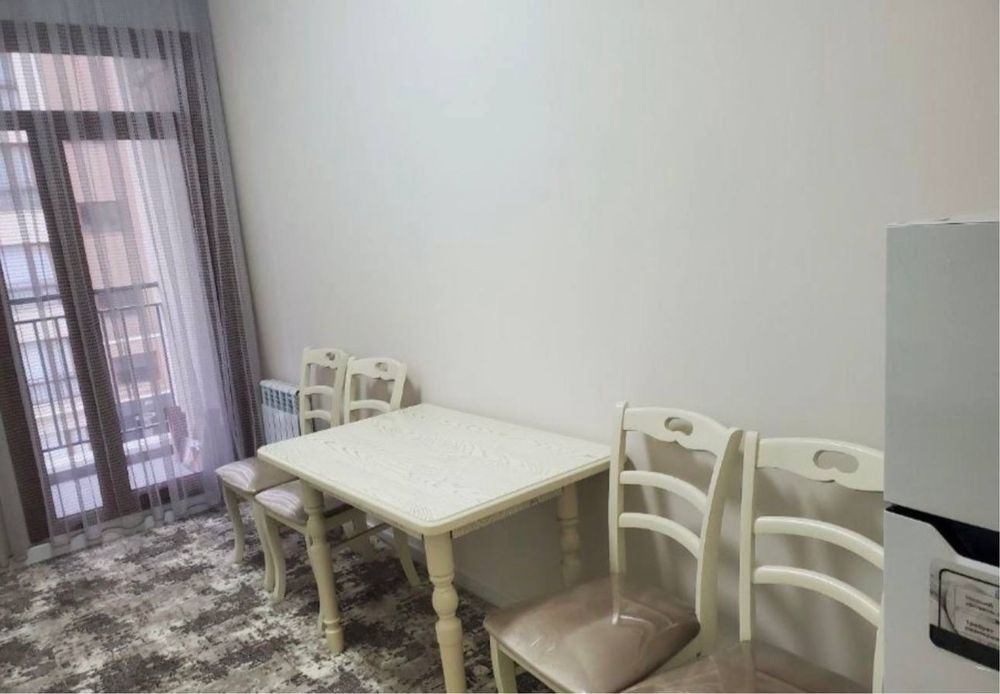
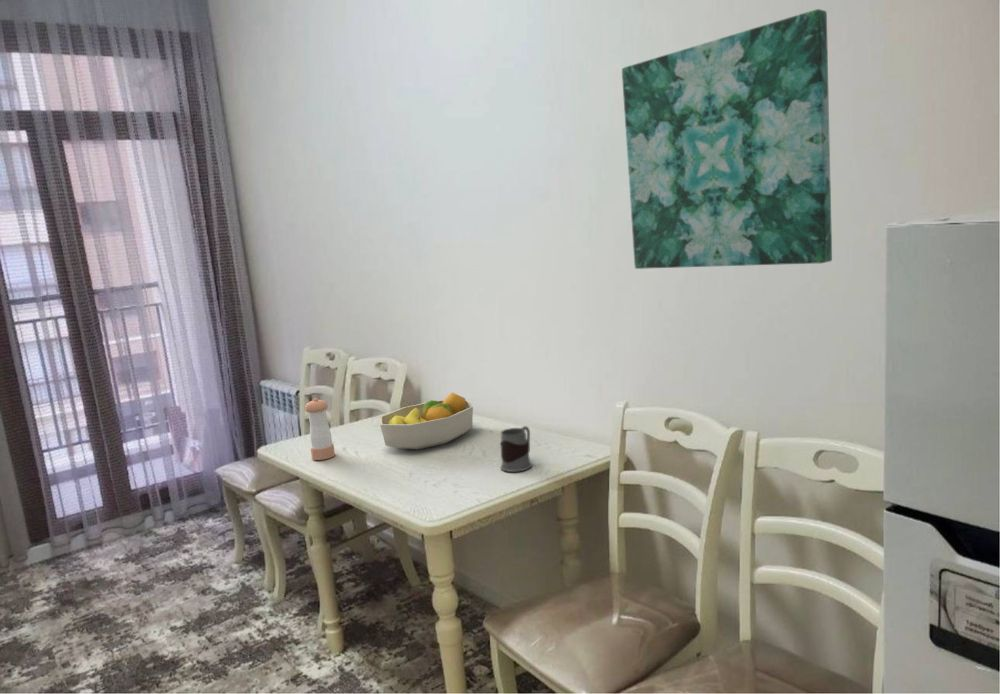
+ fruit bowl [378,392,474,450]
+ pepper shaker [304,397,336,461]
+ wall art [621,8,833,270]
+ mug [500,425,533,473]
